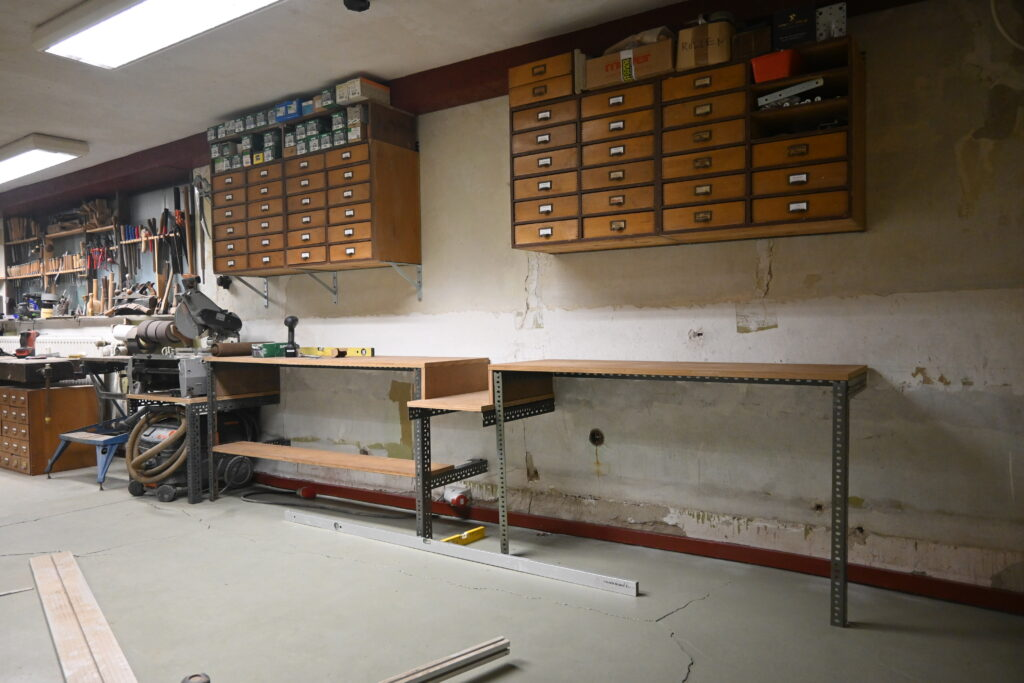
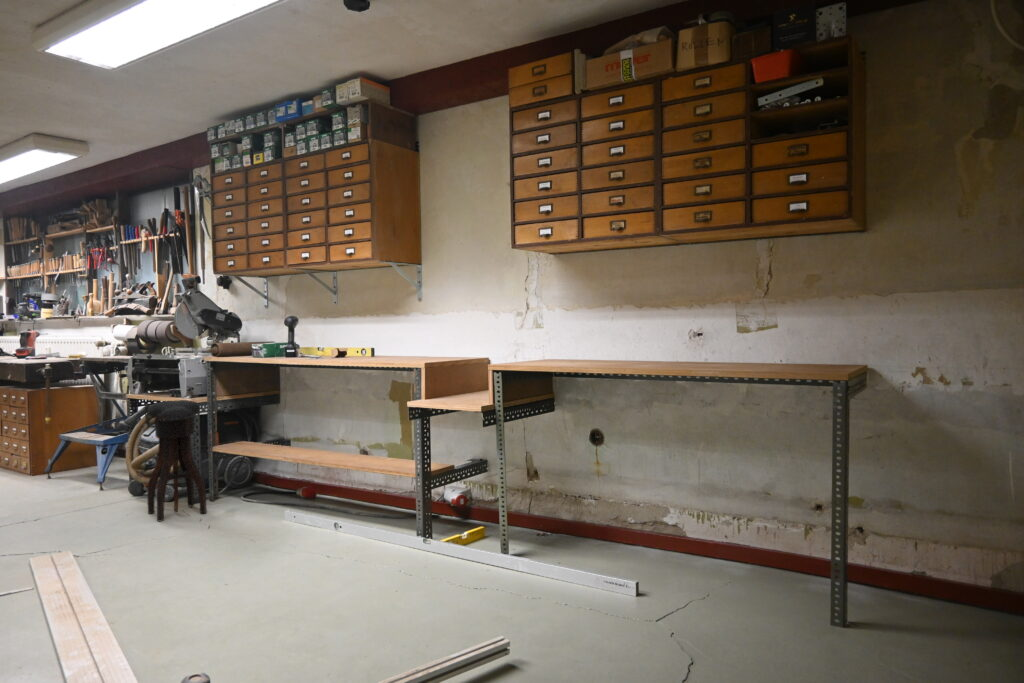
+ stool [146,399,208,522]
